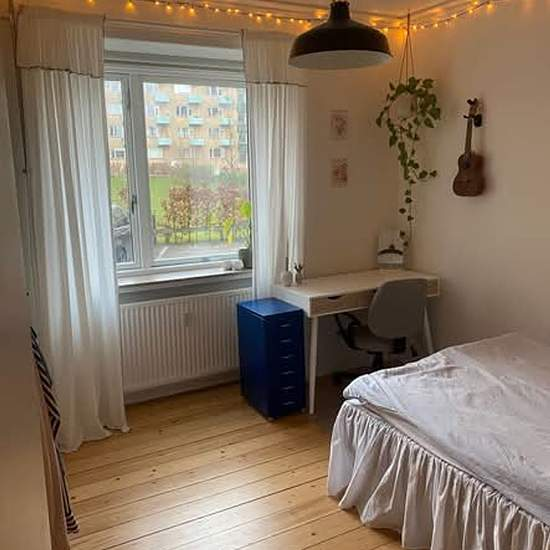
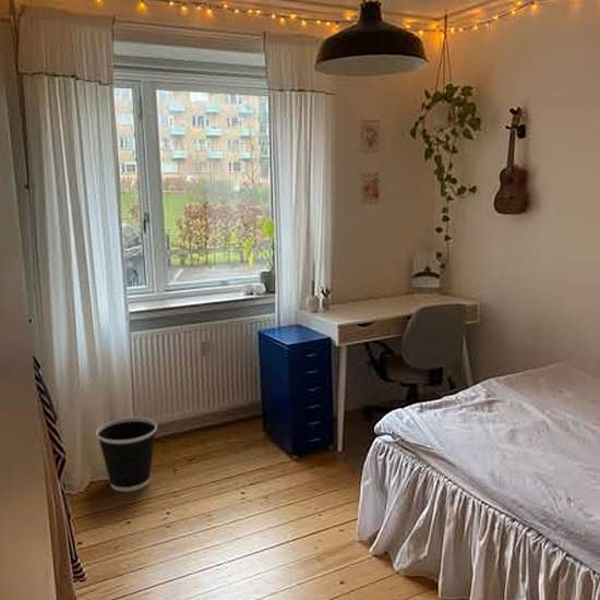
+ wastebasket [95,417,158,493]
